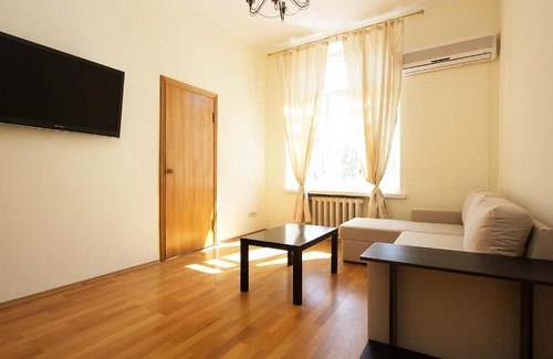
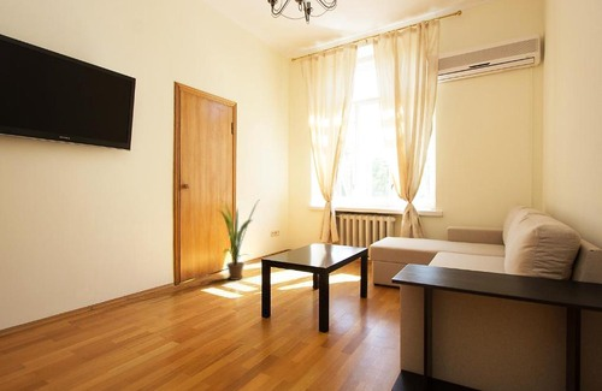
+ house plant [217,197,260,282]
